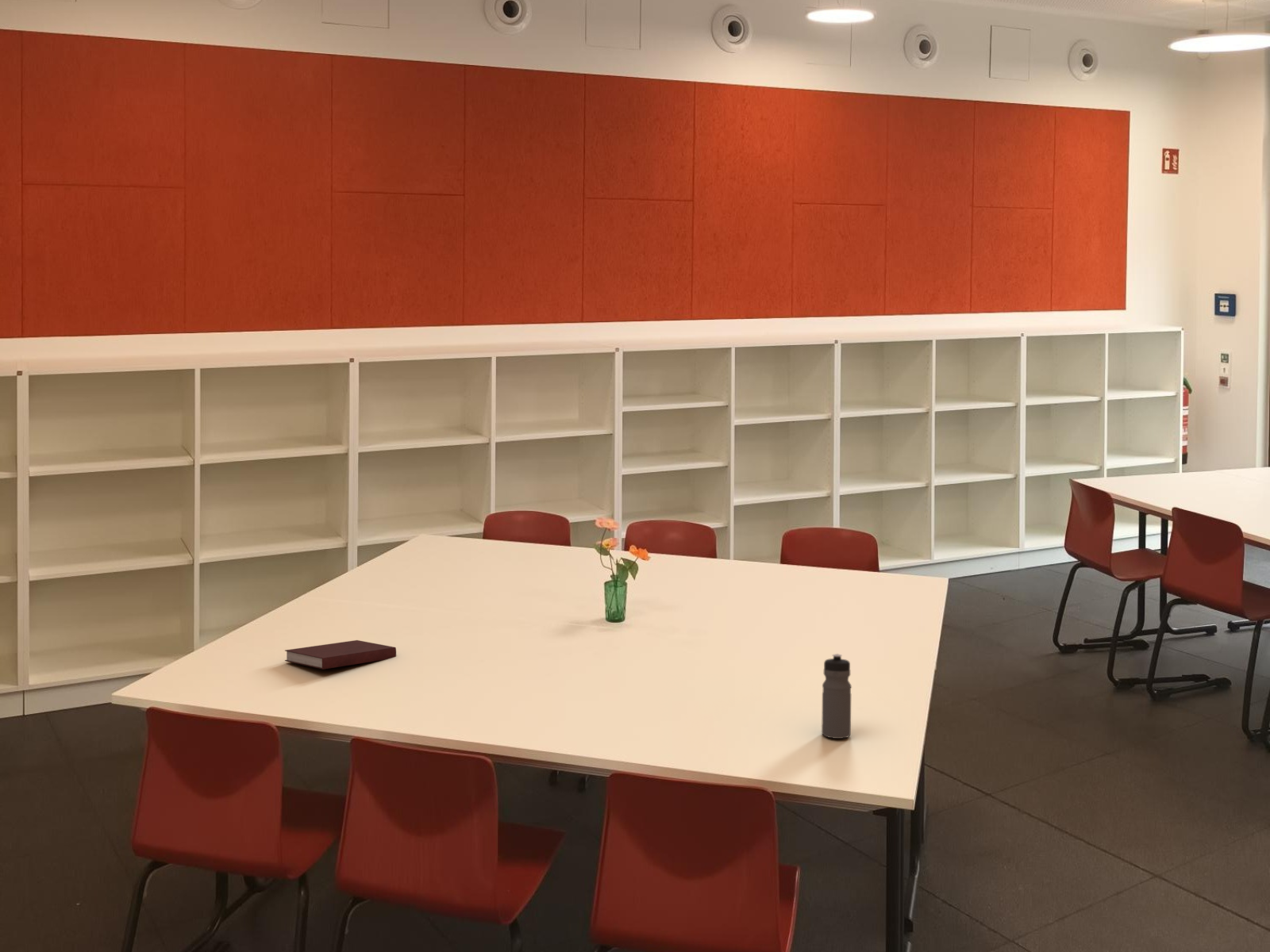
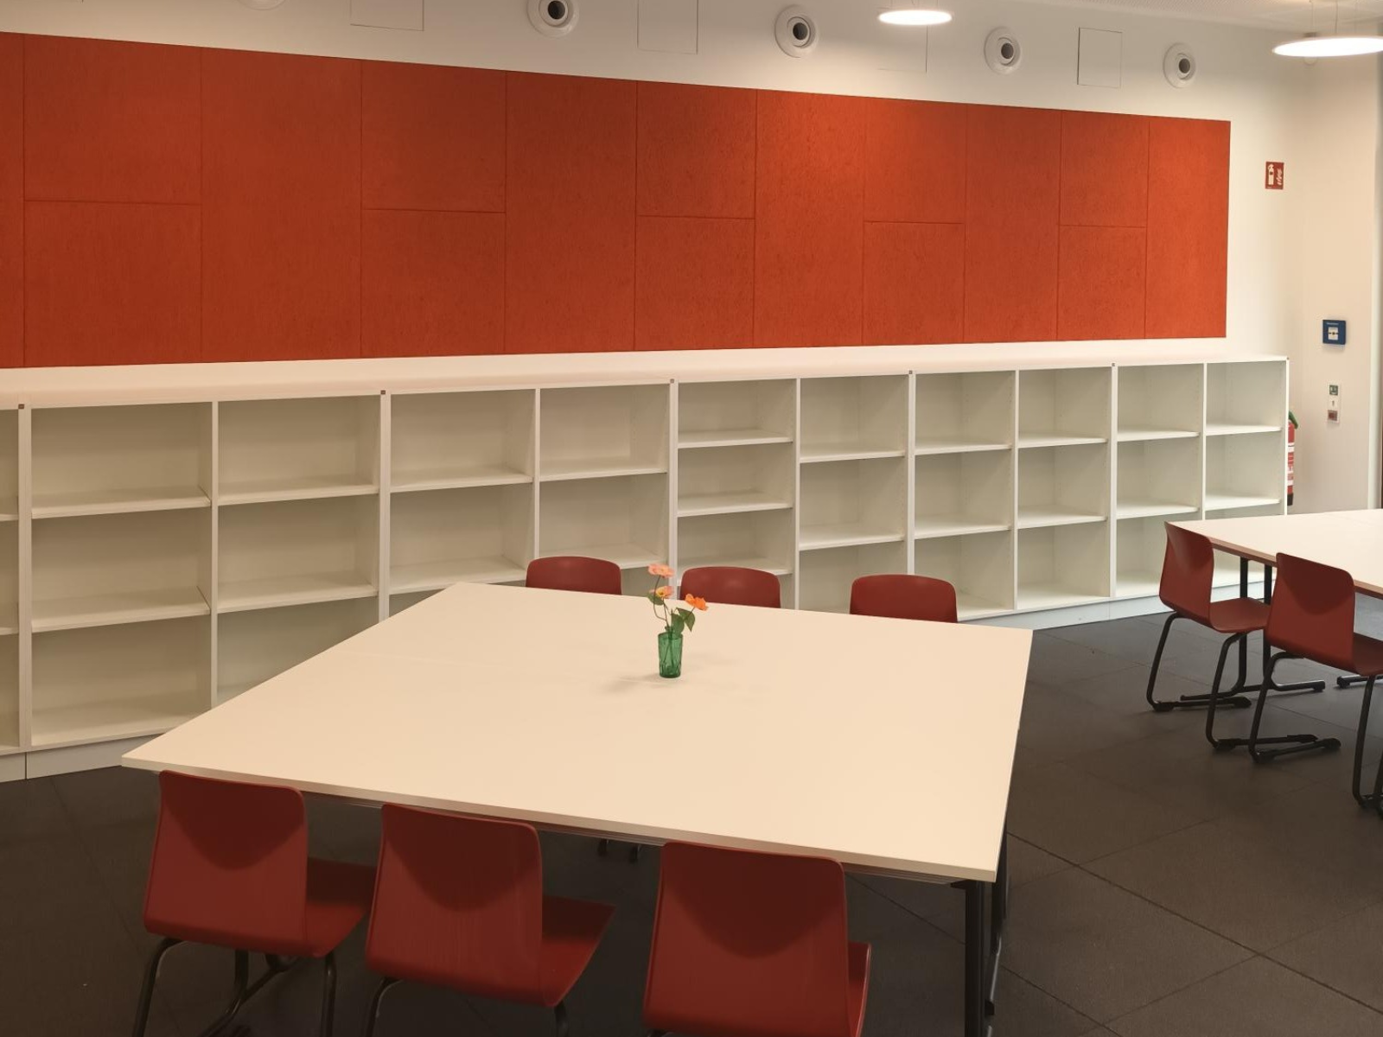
- water bottle [821,653,852,739]
- notebook [284,639,397,670]
